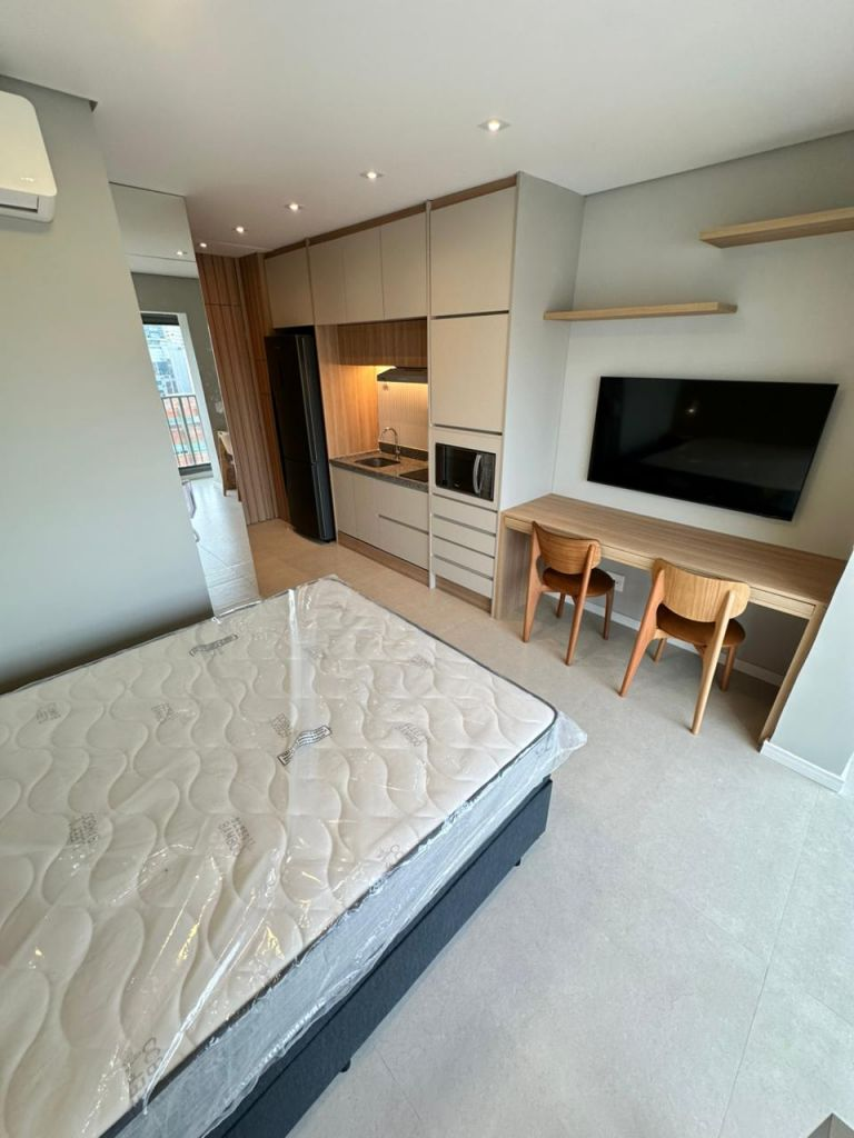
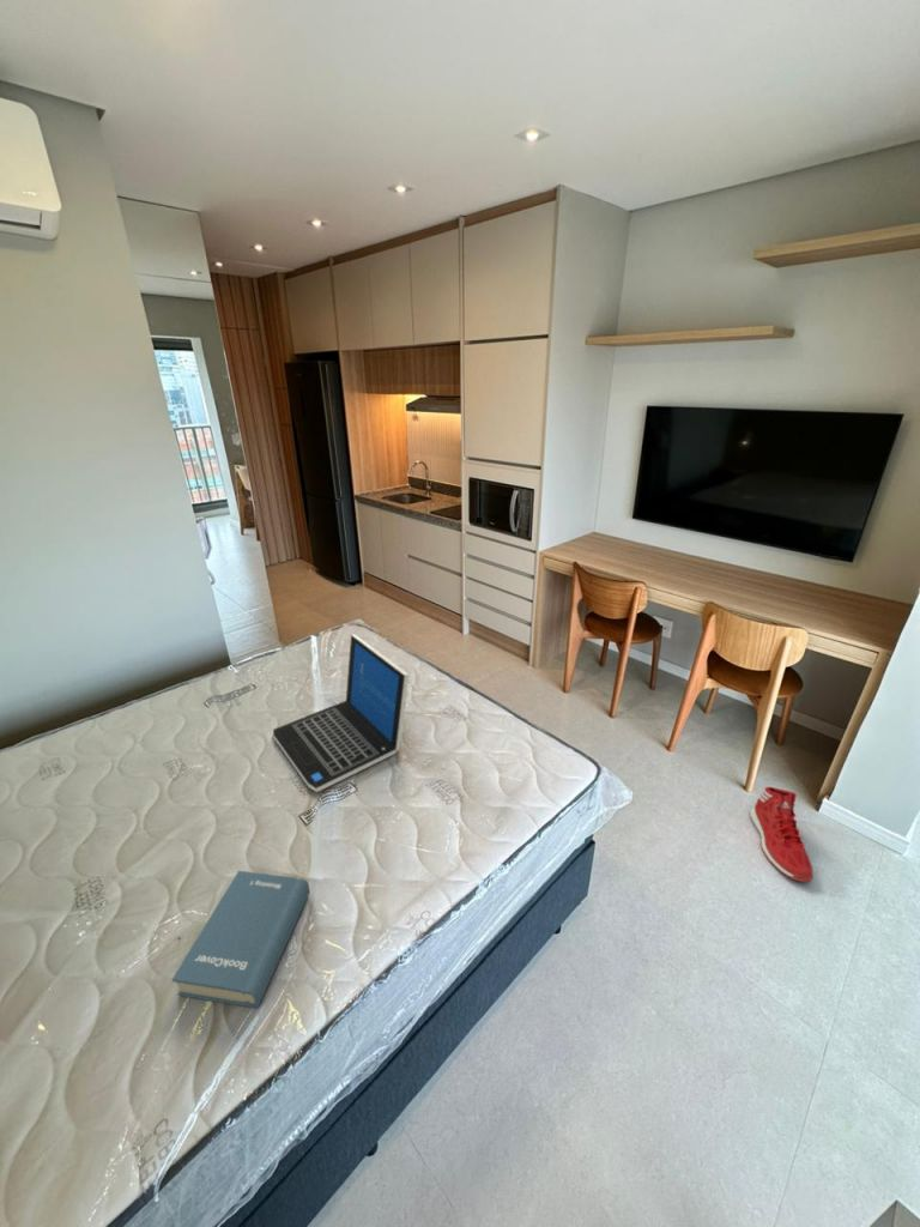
+ hardback book [171,870,311,1009]
+ sneaker [749,786,815,883]
+ laptop [272,633,410,793]
